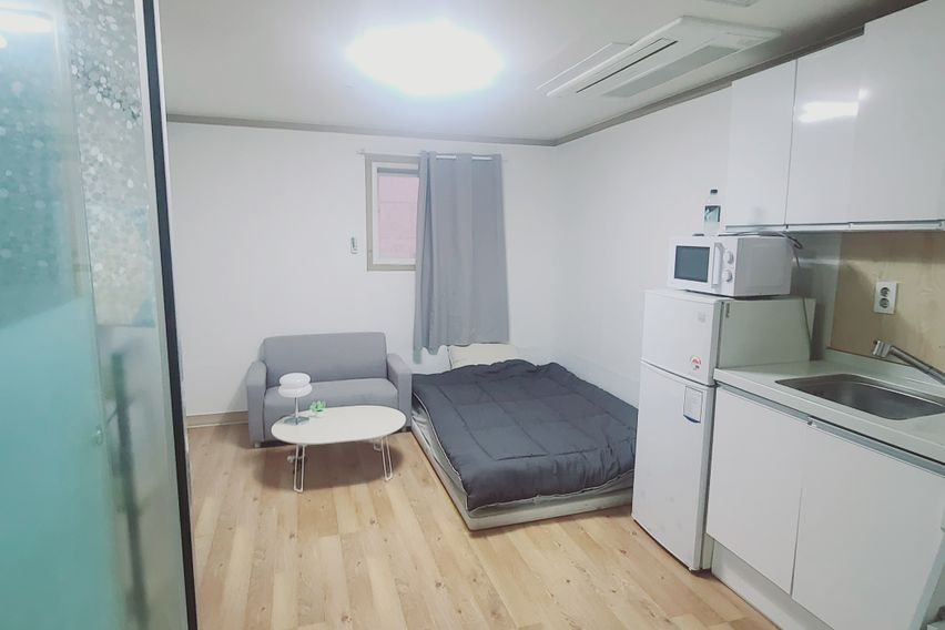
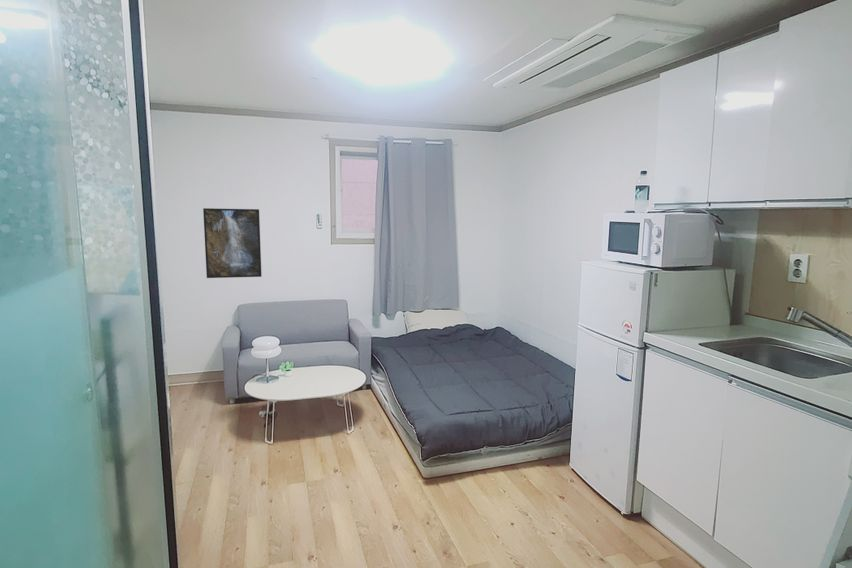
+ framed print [202,207,263,279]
